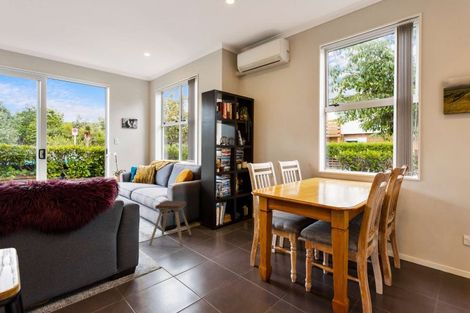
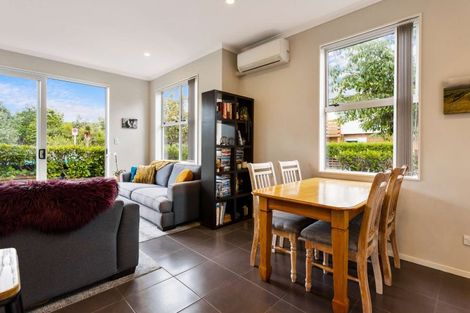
- music stool [148,200,192,247]
